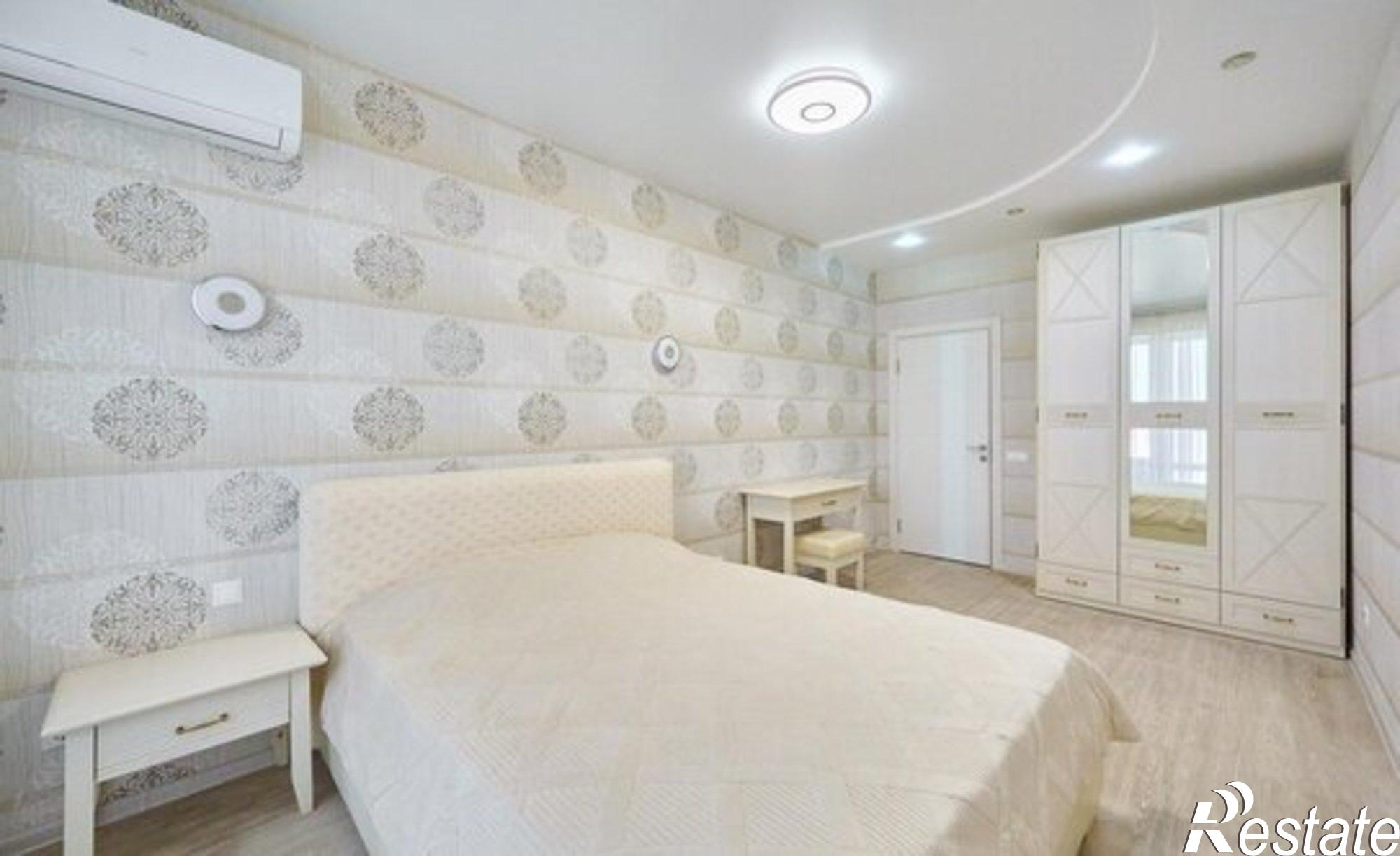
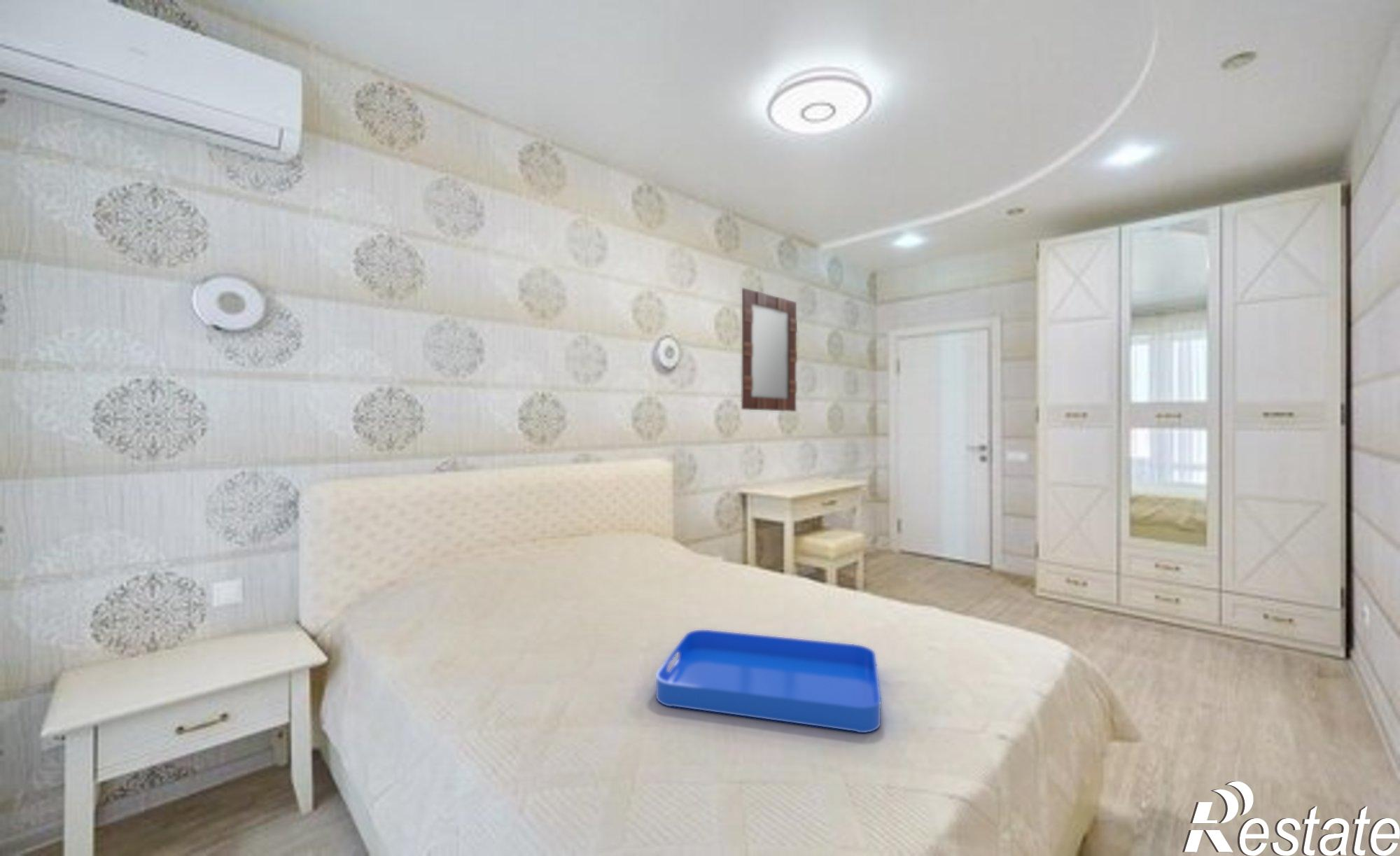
+ home mirror [741,287,798,412]
+ serving tray [655,629,881,734]
